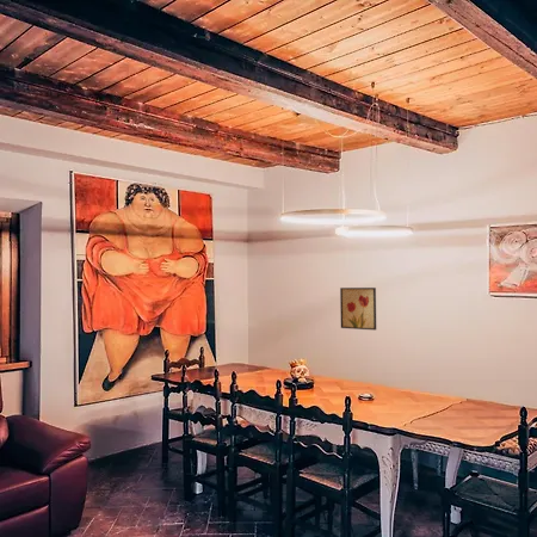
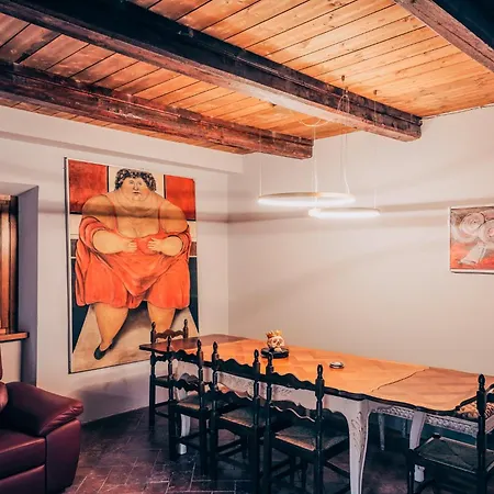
- wall art [339,286,377,332]
